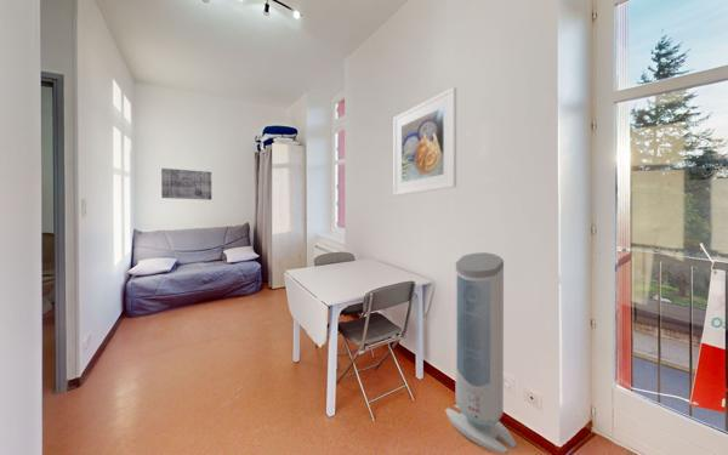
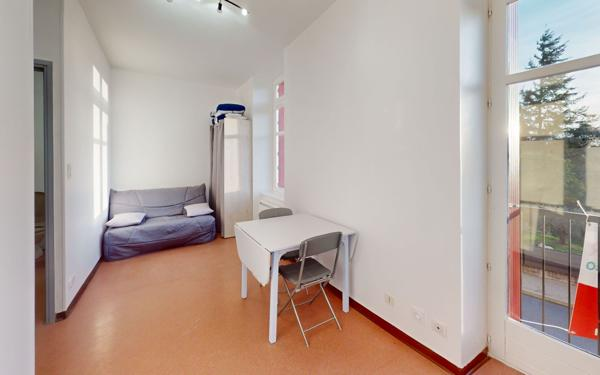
- wall art [160,167,212,201]
- air purifier [444,251,518,455]
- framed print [393,86,457,197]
